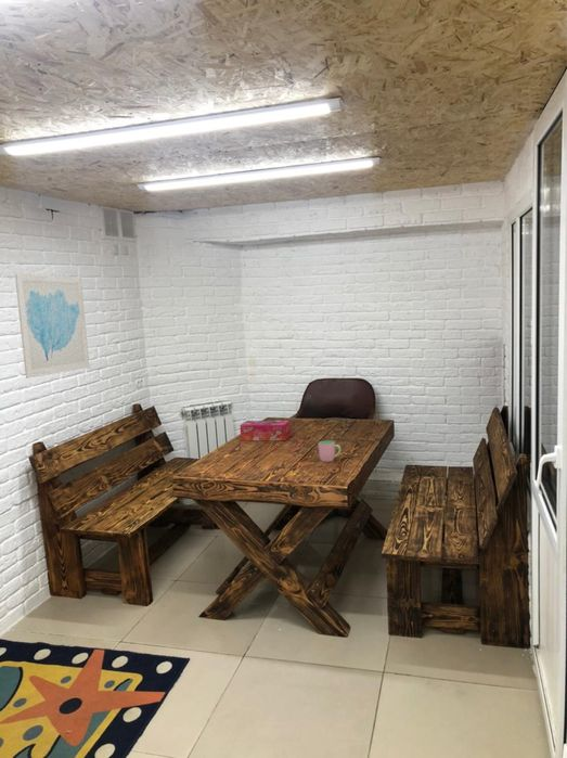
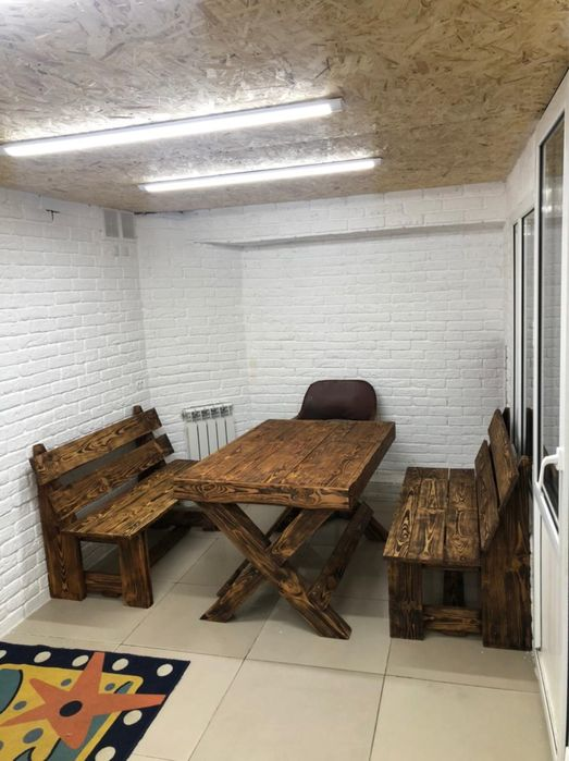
- tissue box [239,420,292,441]
- wall art [14,272,91,380]
- cup [318,440,342,463]
